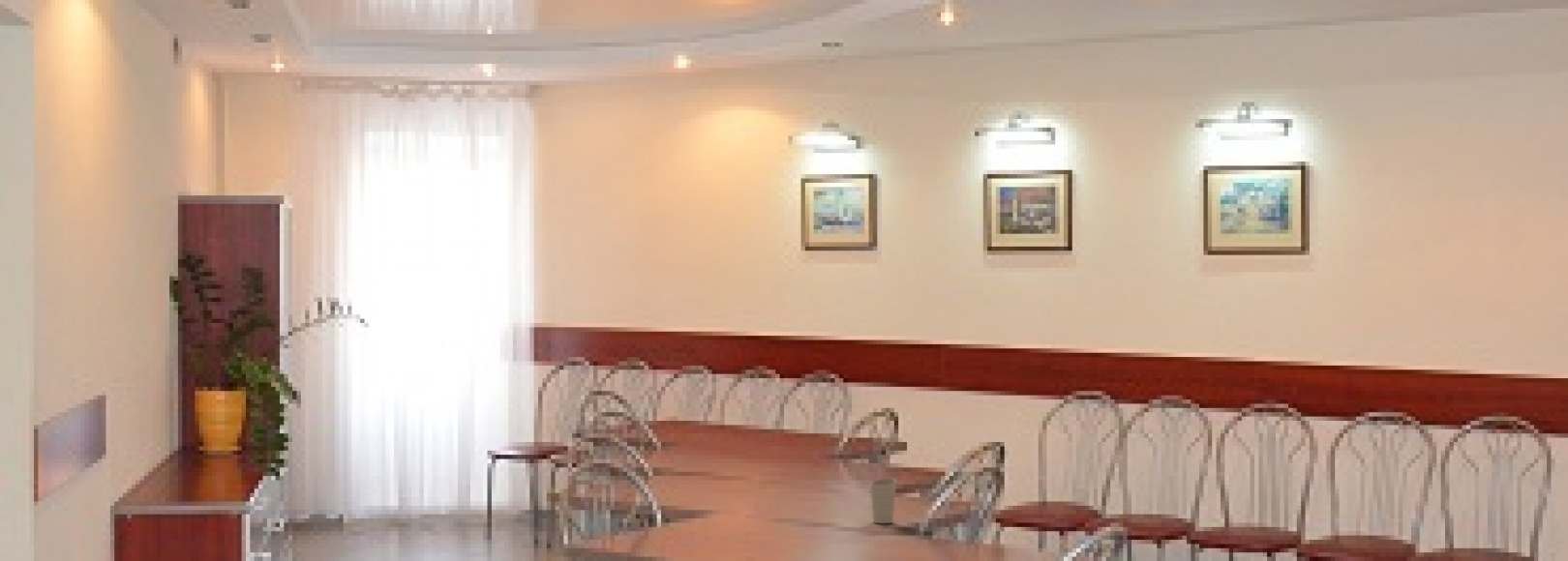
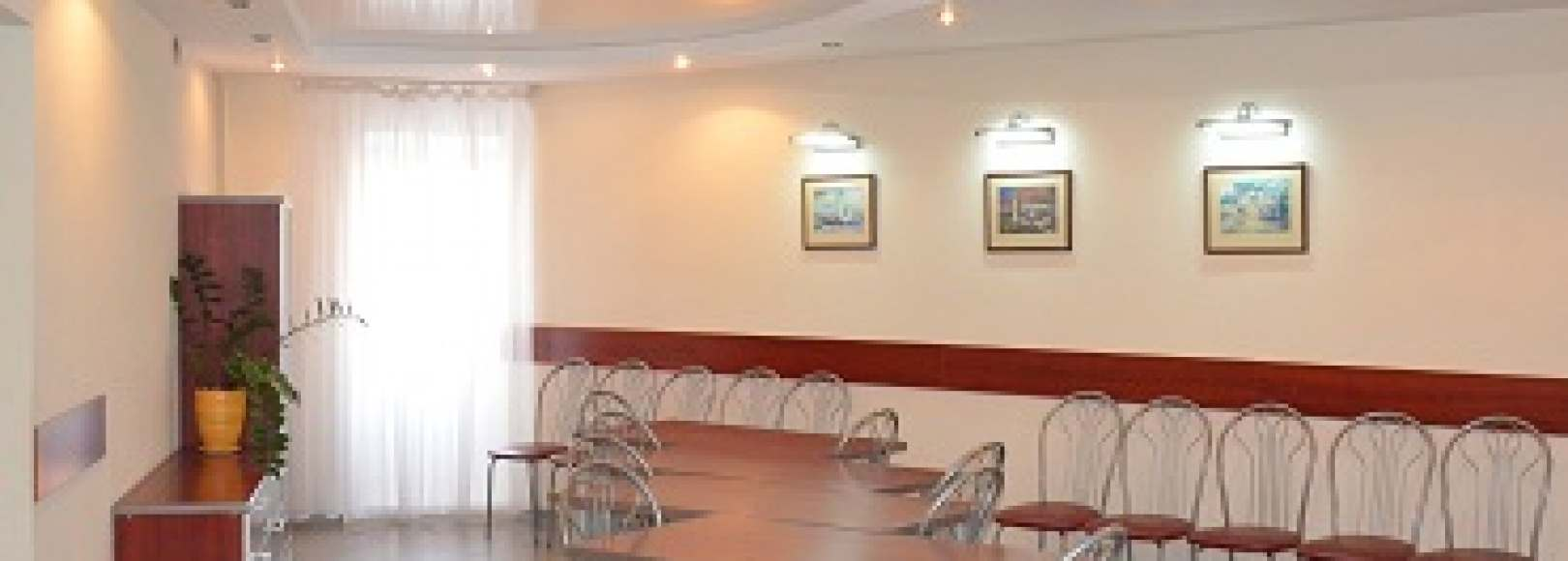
- cup [869,477,897,524]
